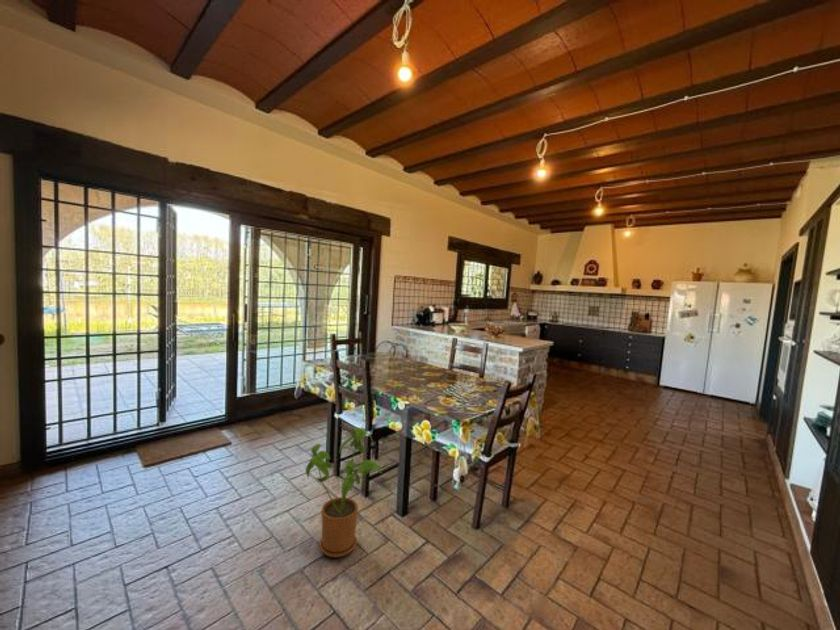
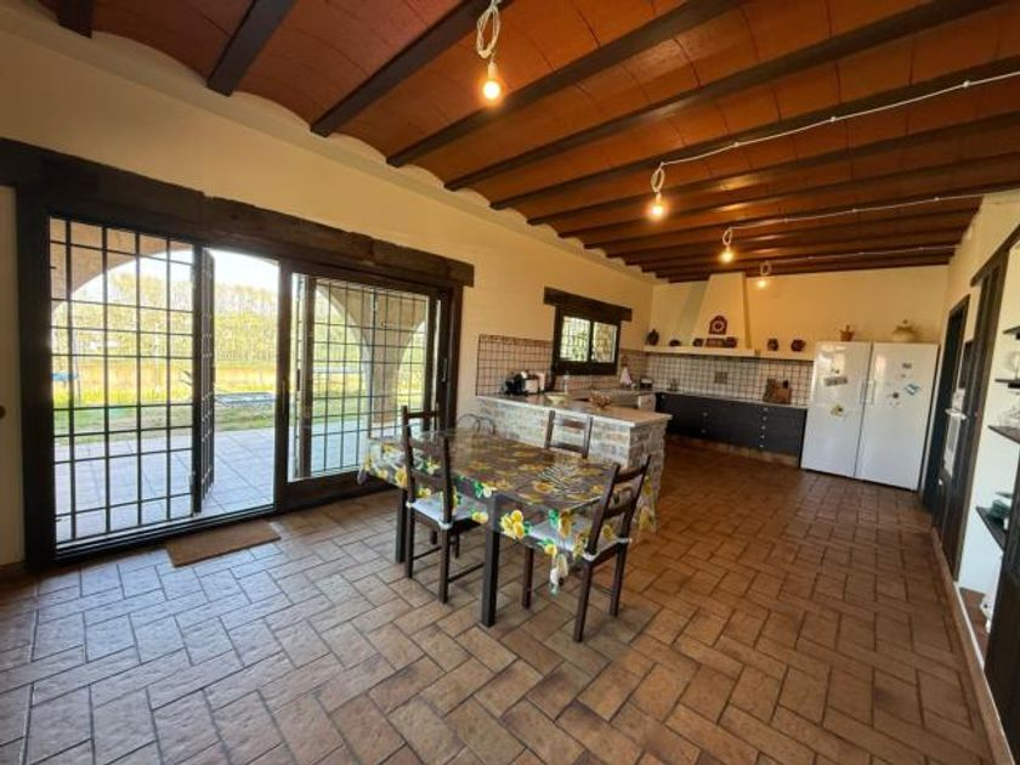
- house plant [305,425,383,558]
